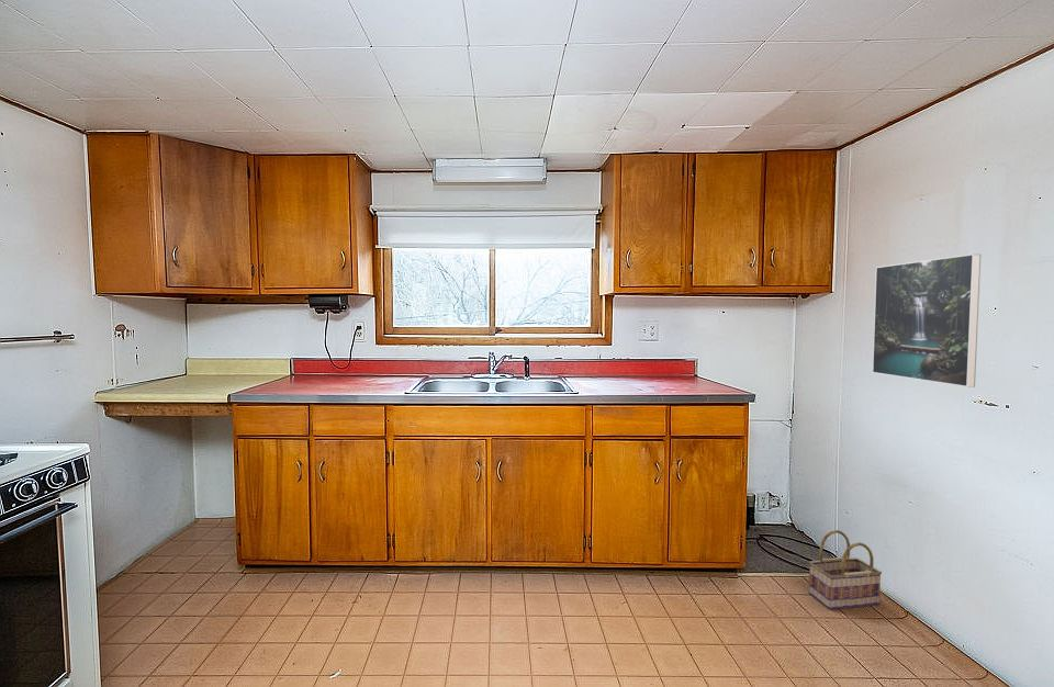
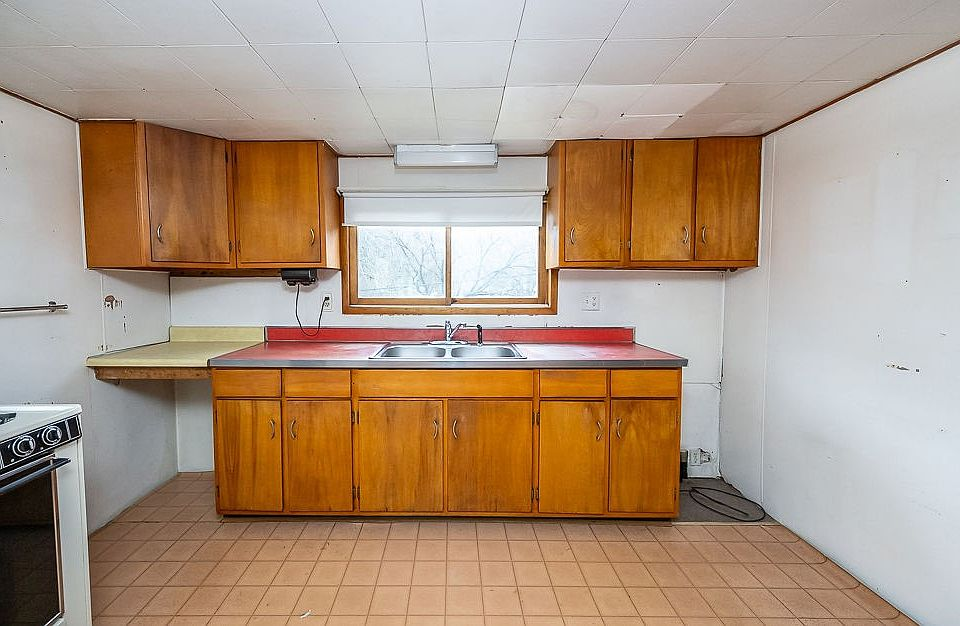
- basket [808,529,883,610]
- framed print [872,252,982,388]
